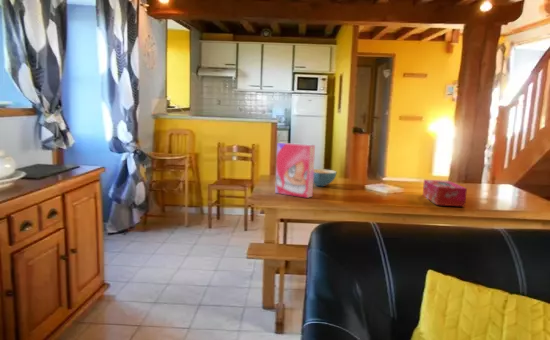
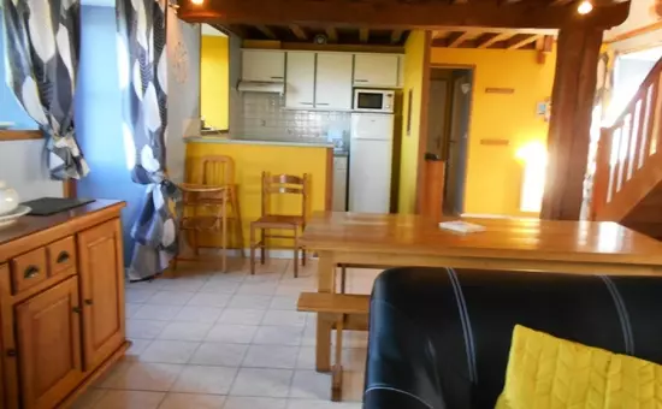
- cereal bowl [313,168,337,187]
- tissue box [422,179,468,208]
- cereal box [274,142,316,199]
